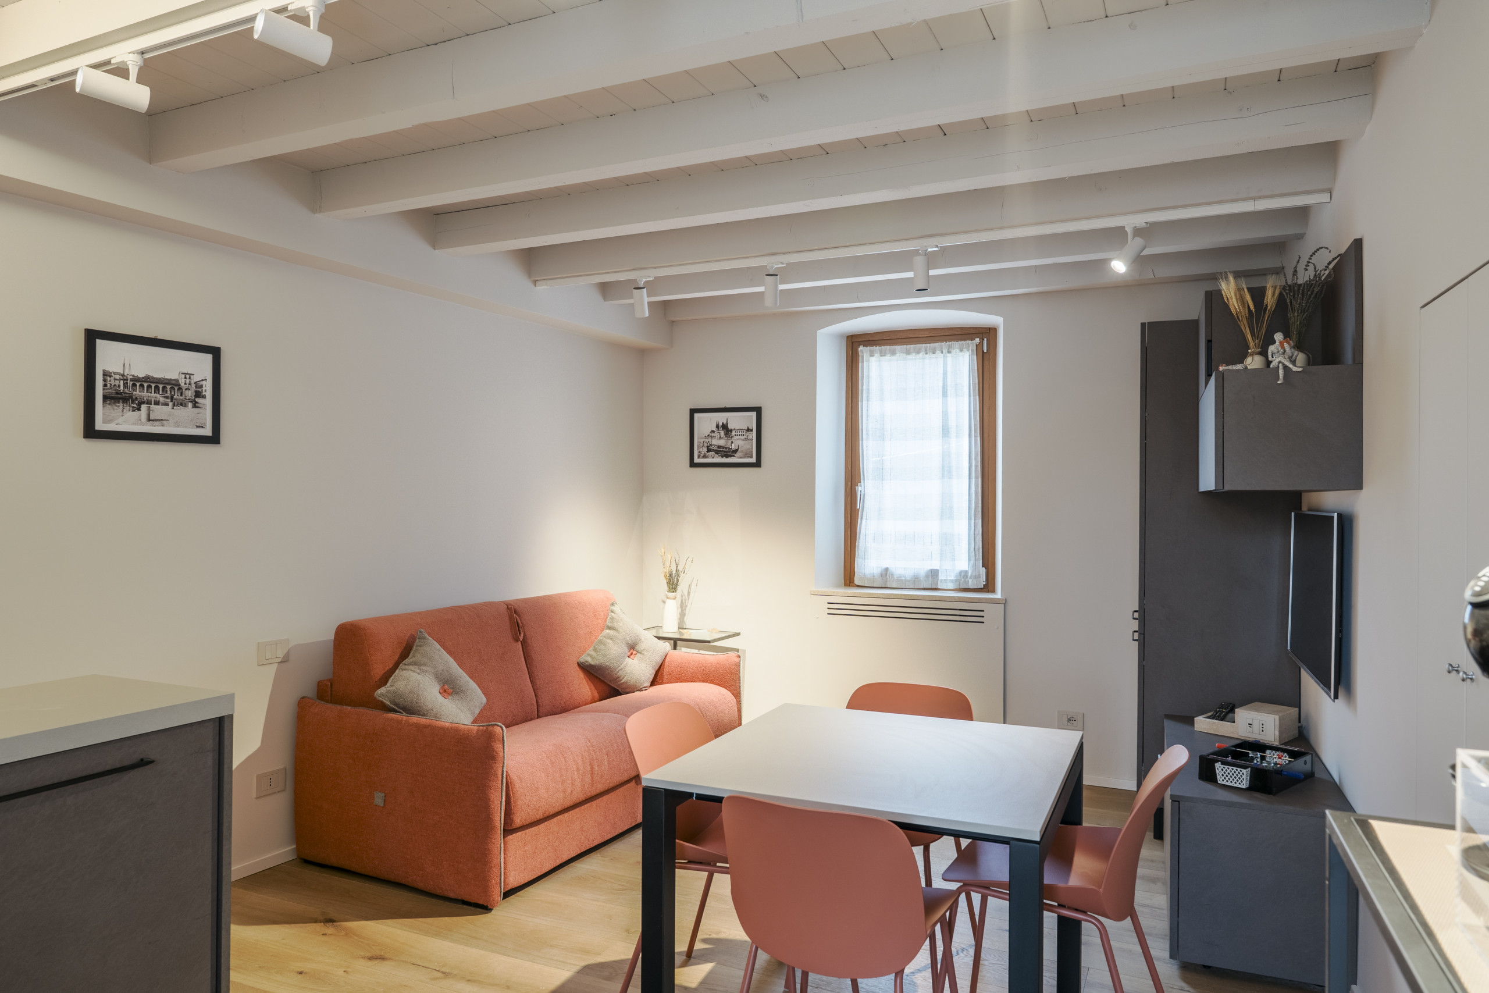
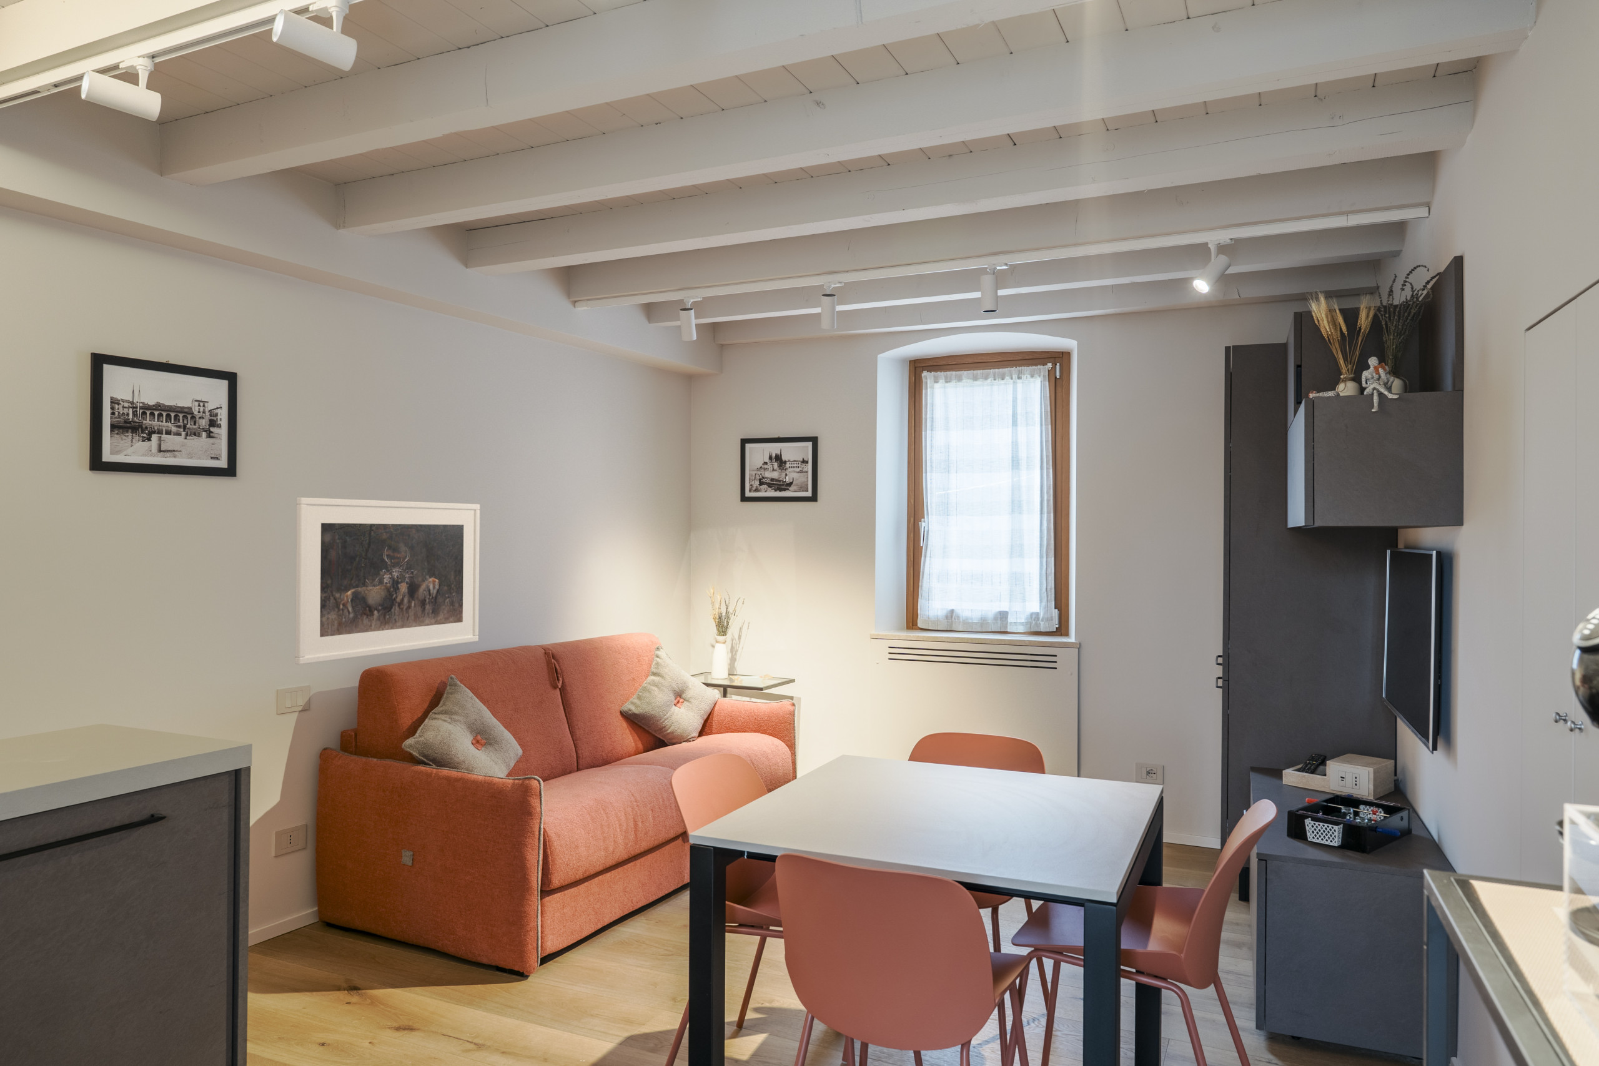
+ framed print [295,497,481,665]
